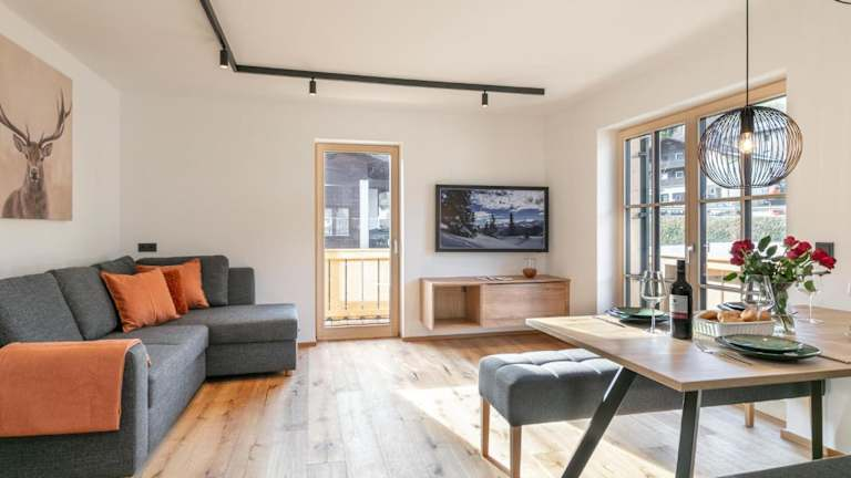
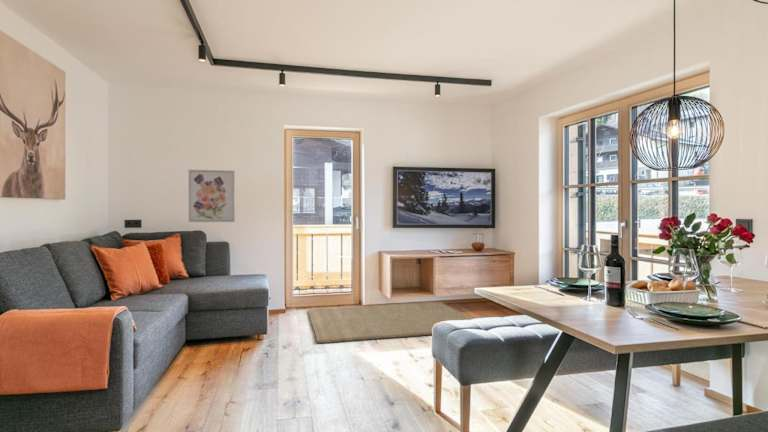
+ rug [307,301,471,344]
+ wall art [188,169,236,223]
